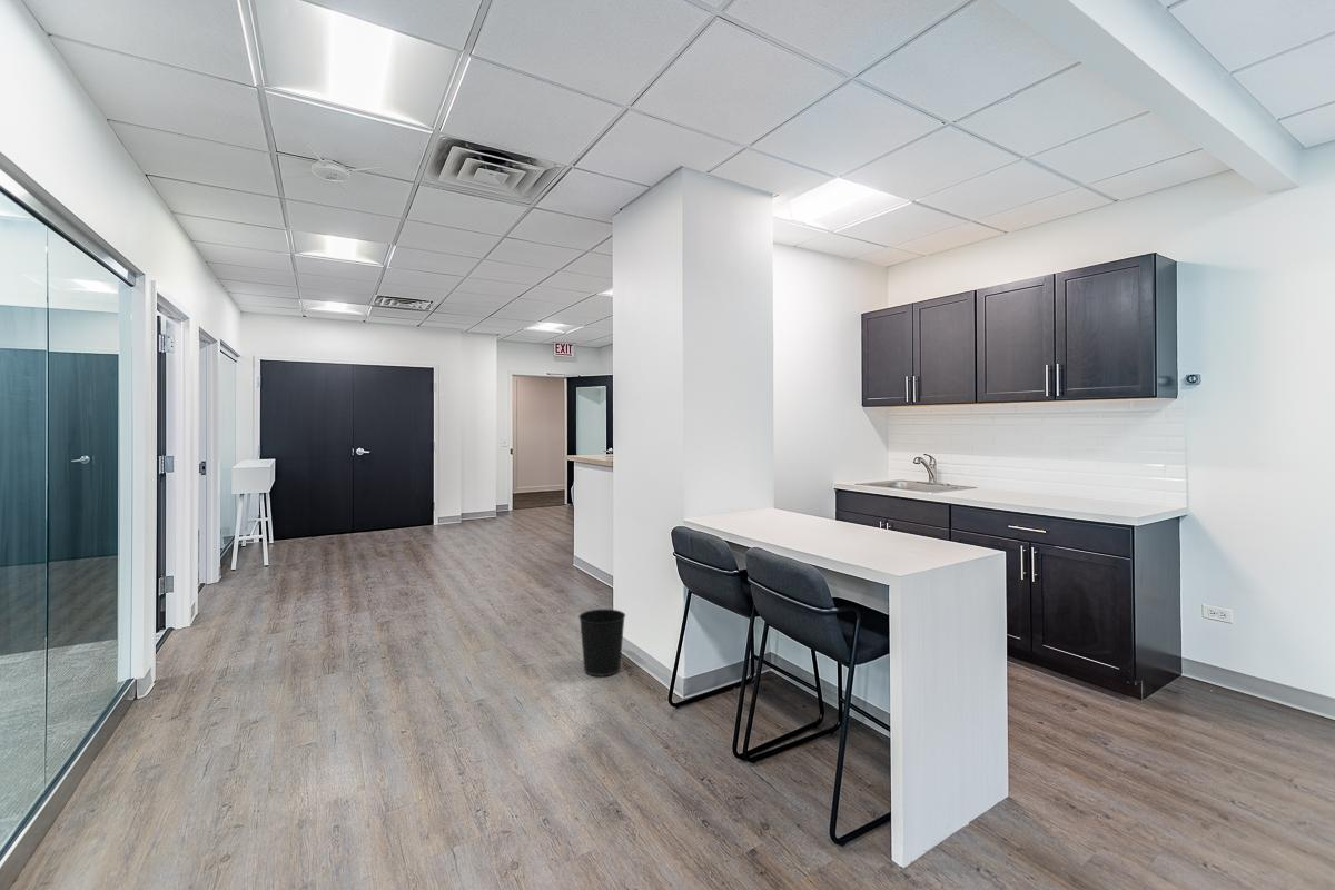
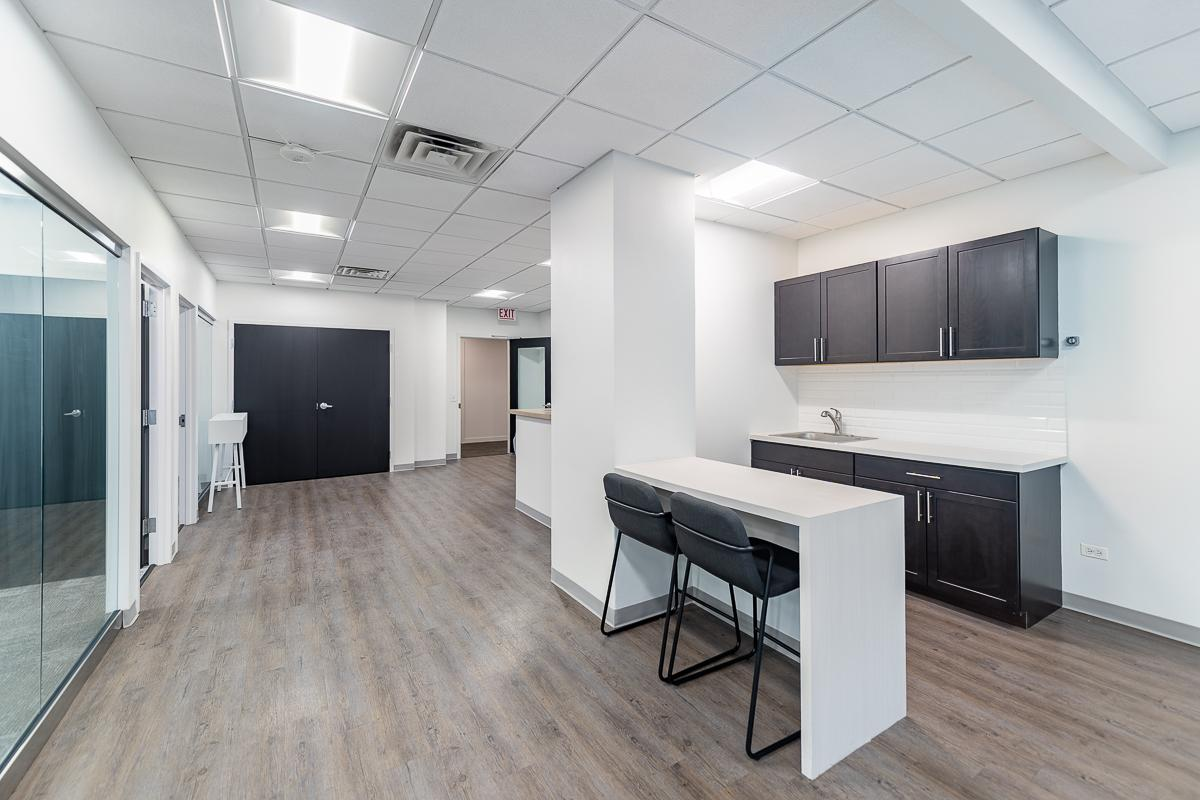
- wastebasket [577,607,626,678]
